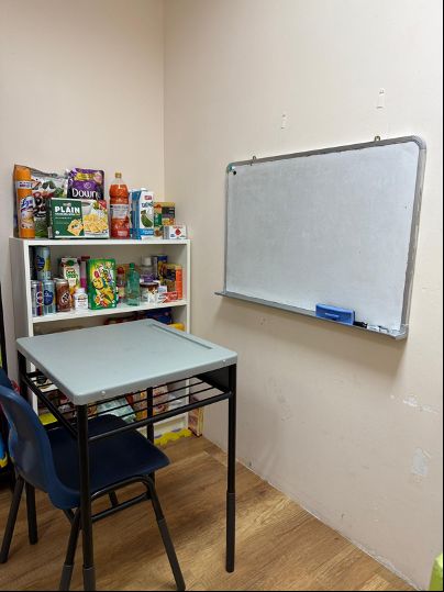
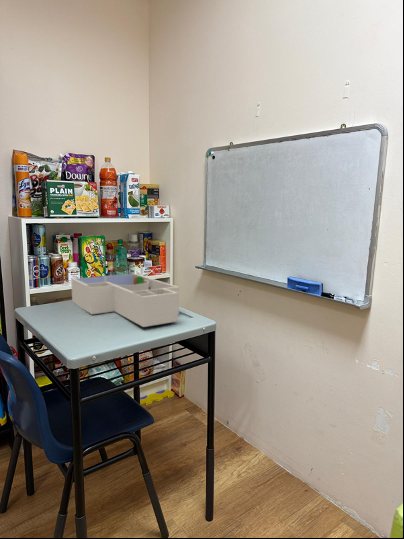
+ desk organizer [70,272,180,328]
